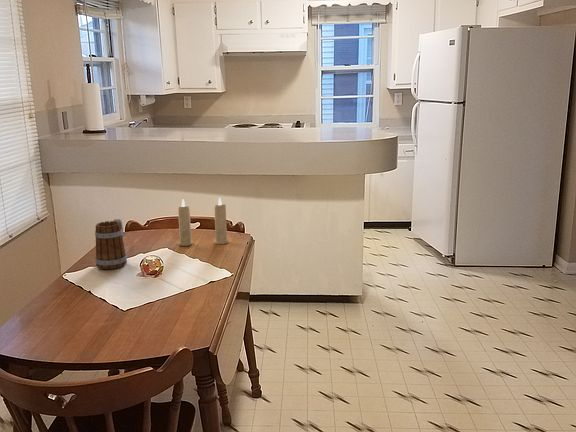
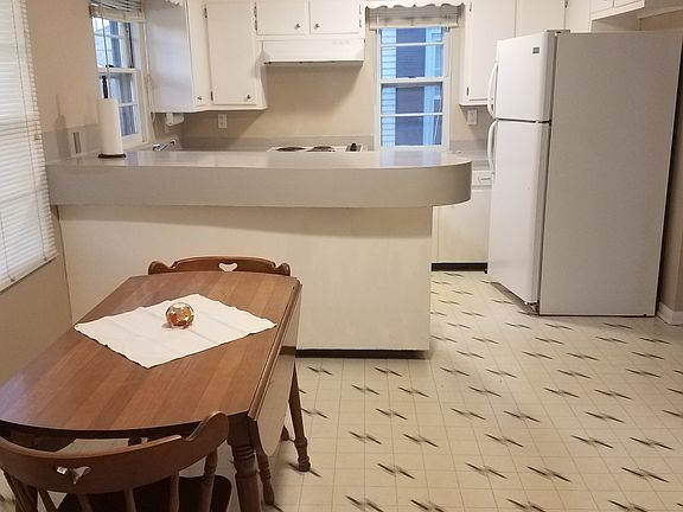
- mug [94,218,128,270]
- candle [177,197,230,247]
